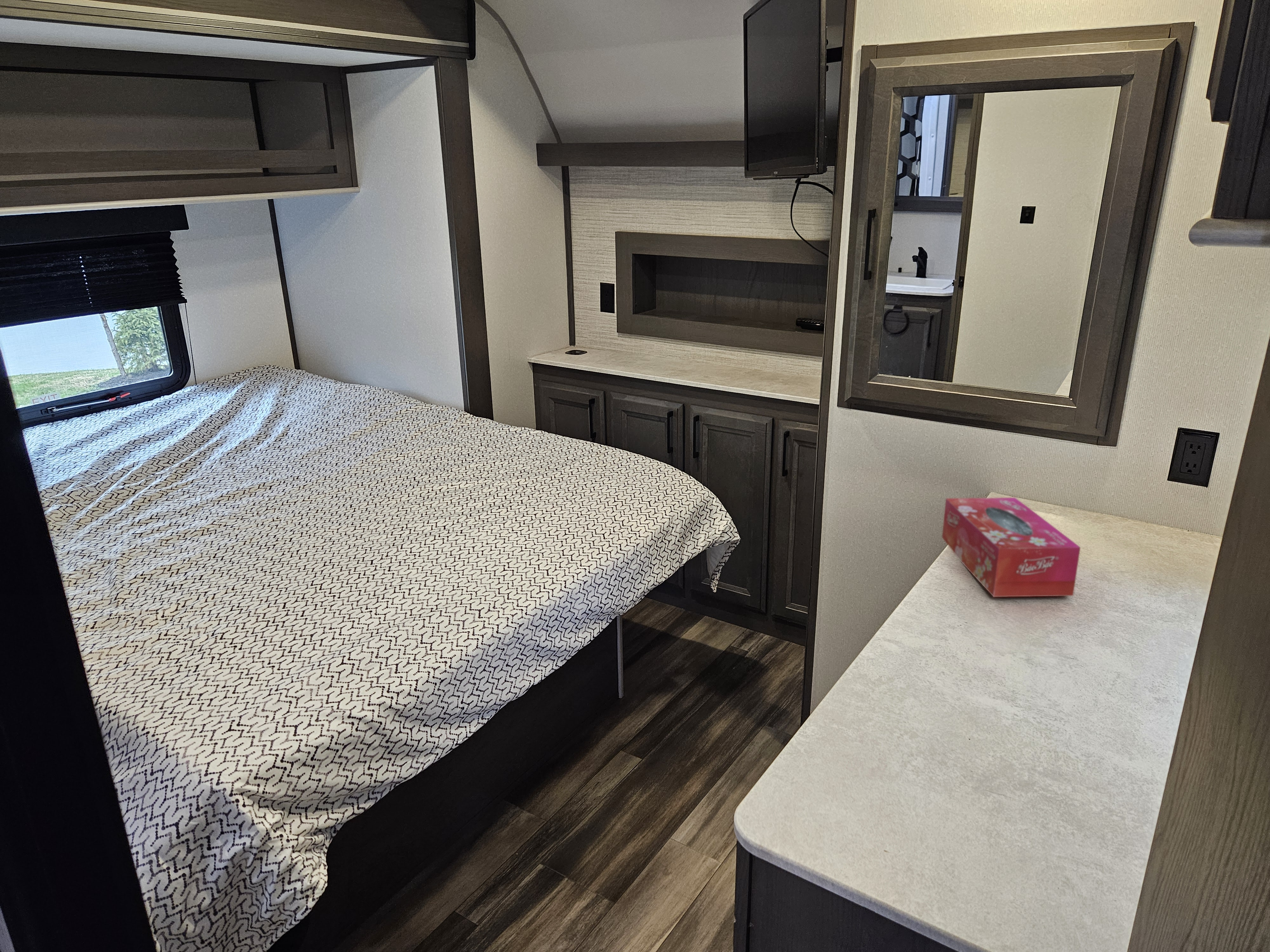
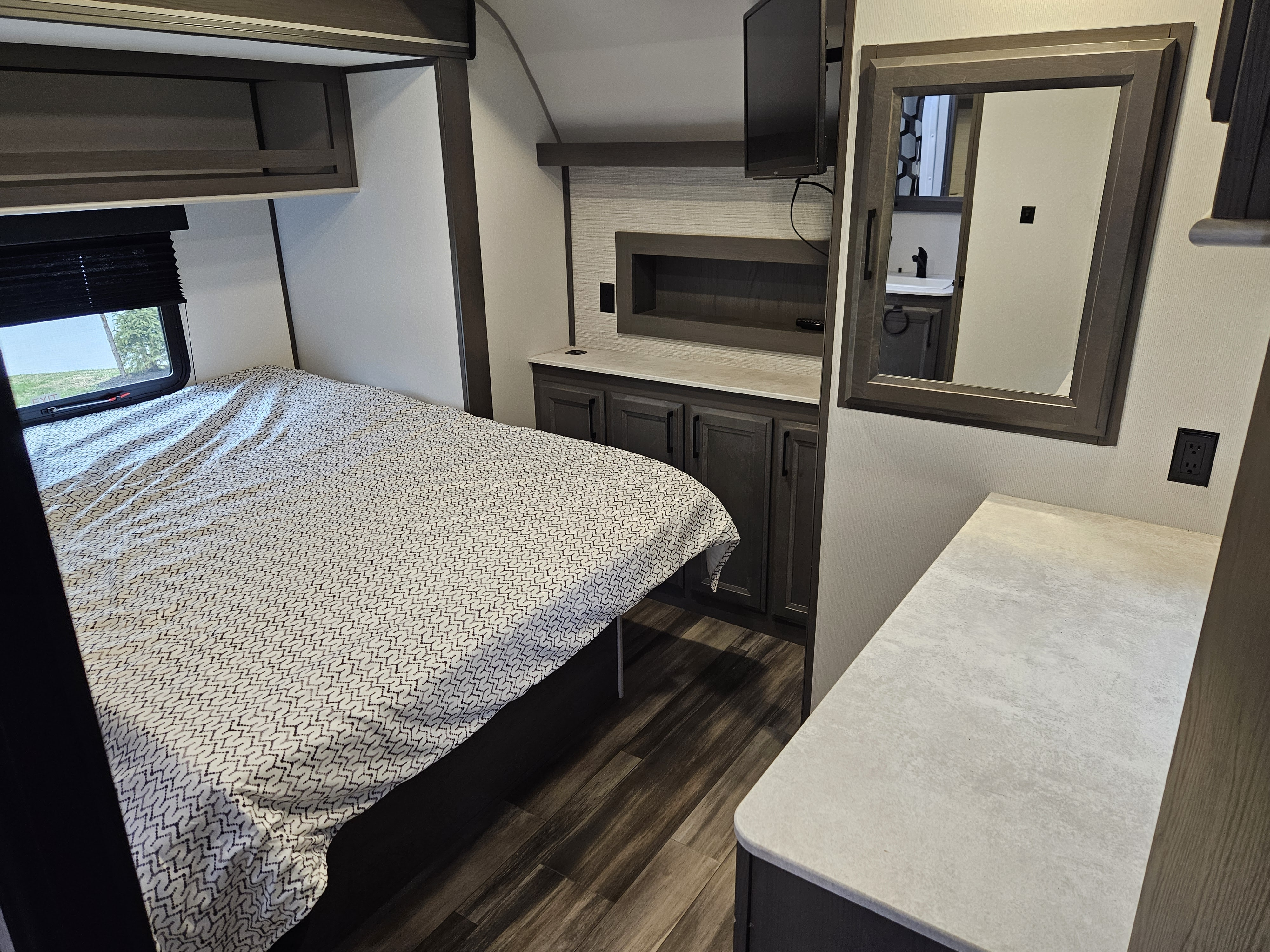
- tissue box [942,497,1081,597]
